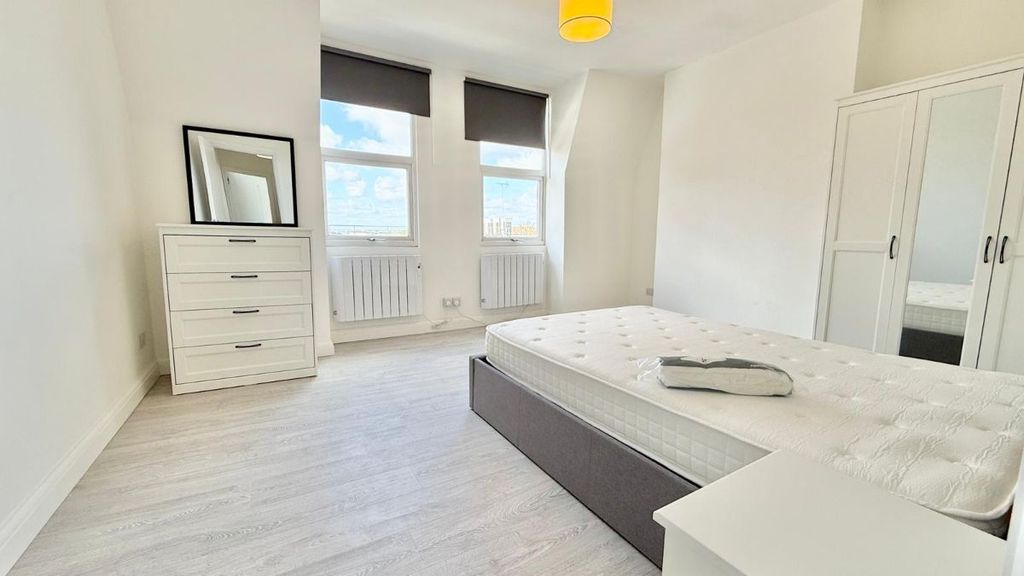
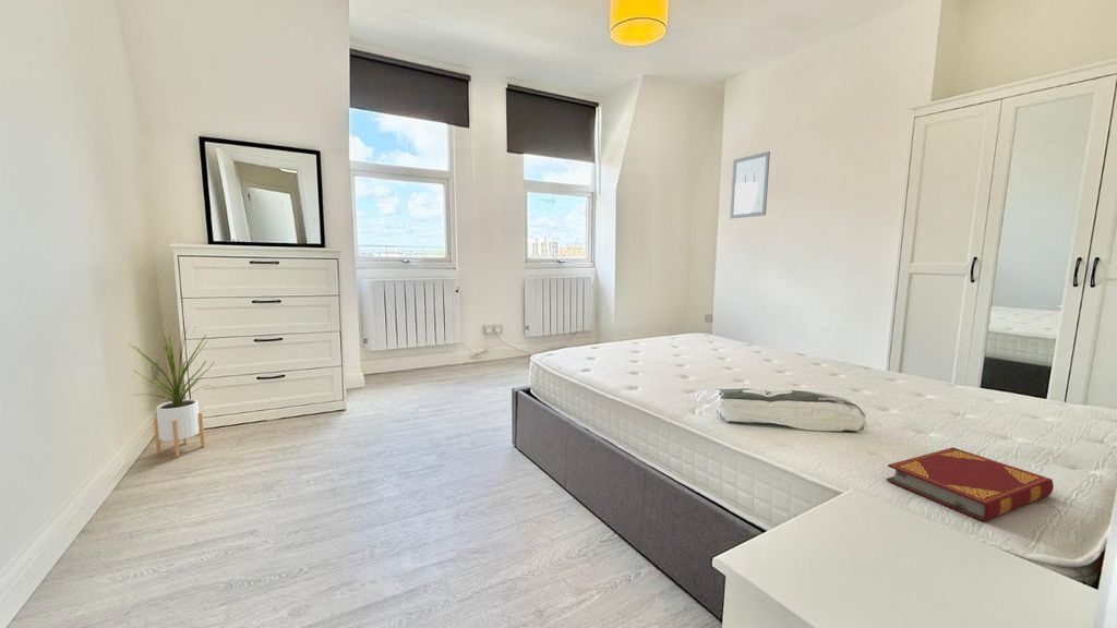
+ wall art [729,150,771,219]
+ house plant [128,324,216,458]
+ hardback book [885,447,1055,522]
